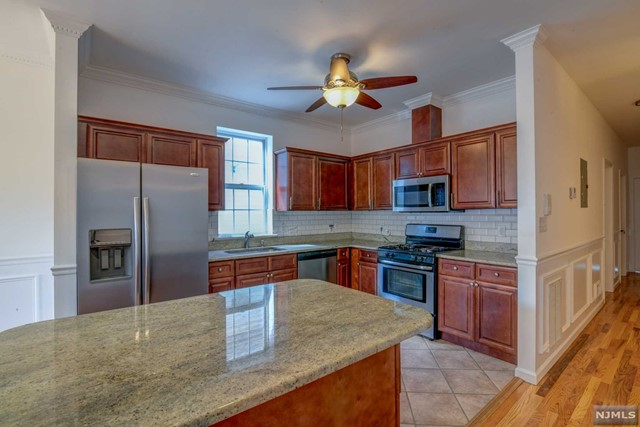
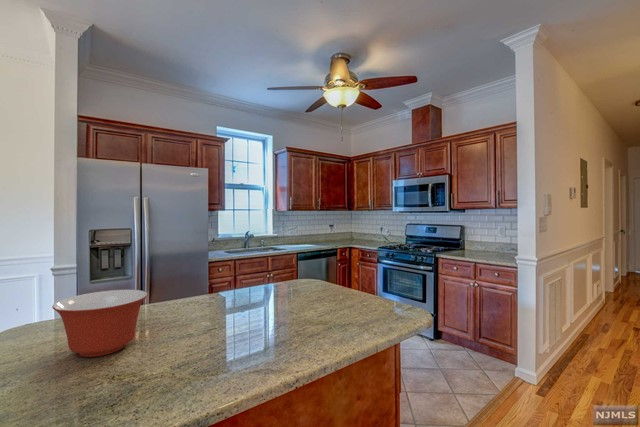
+ mixing bowl [51,289,149,358]
